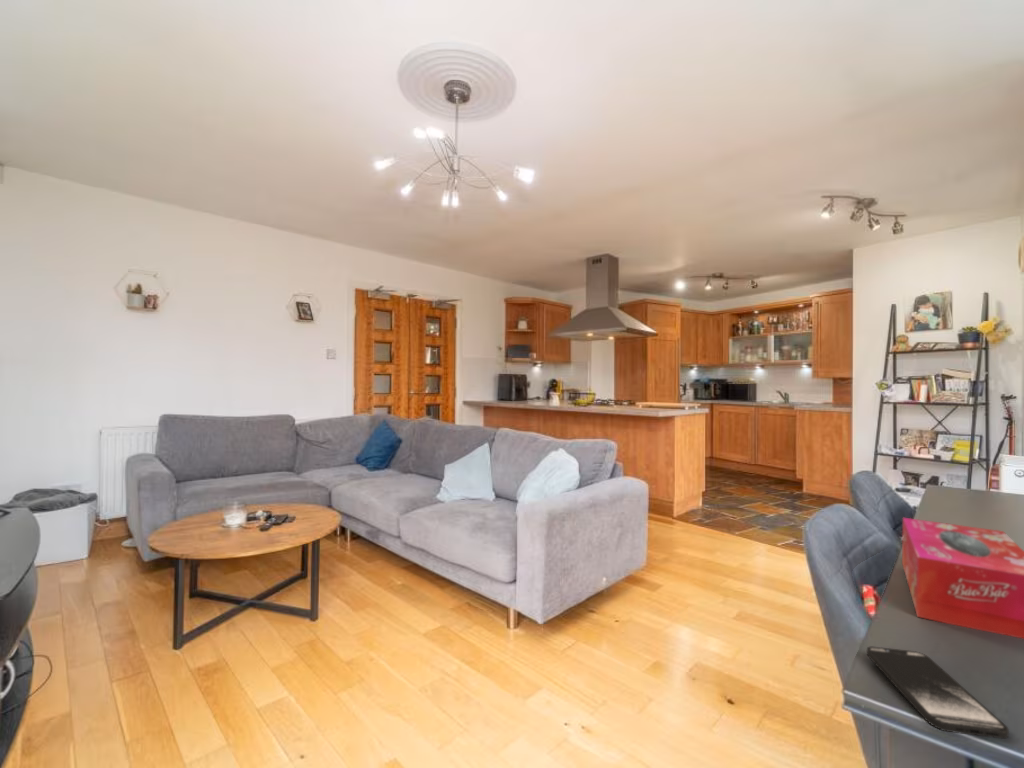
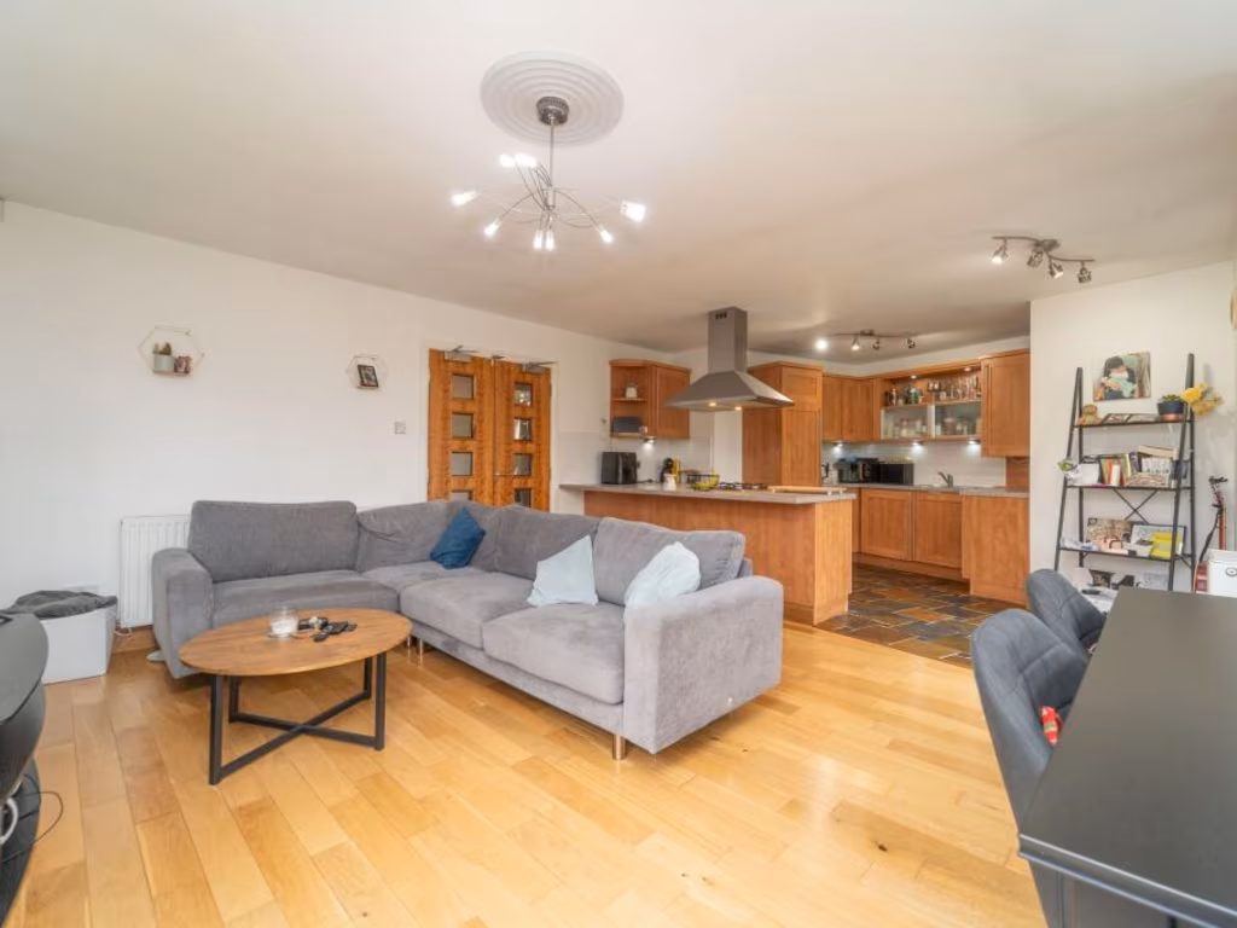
- smartphone [866,646,1010,739]
- tissue box [901,517,1024,640]
